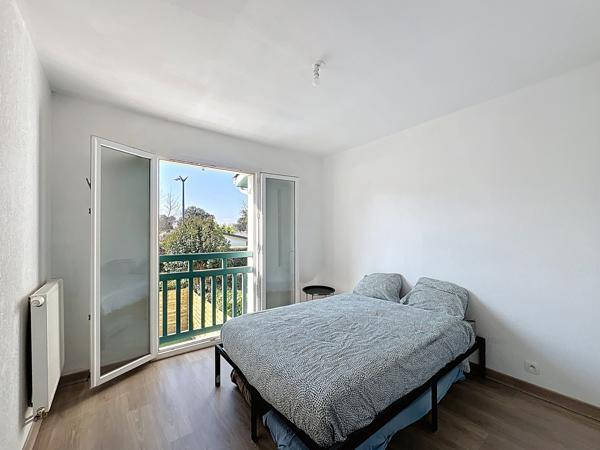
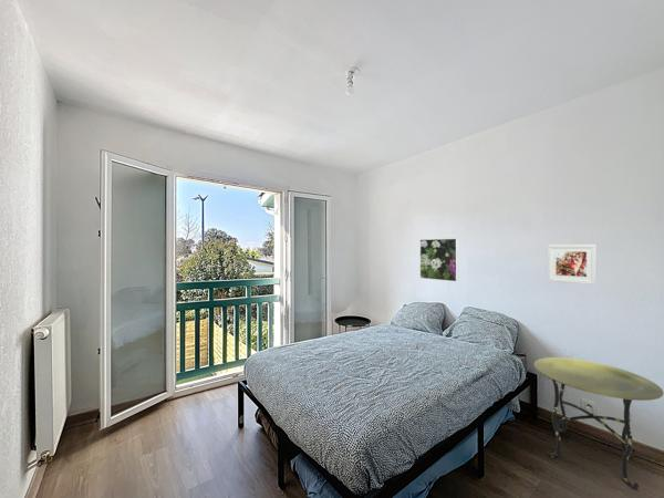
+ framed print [547,243,598,286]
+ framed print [419,238,459,282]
+ side table [533,356,664,490]
